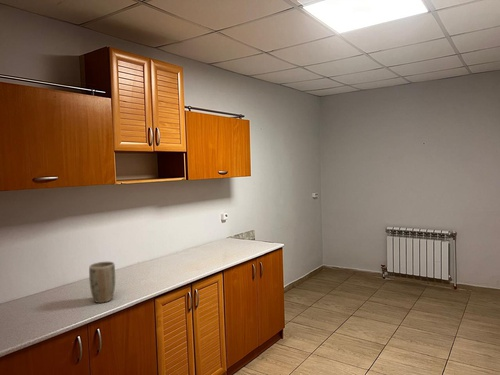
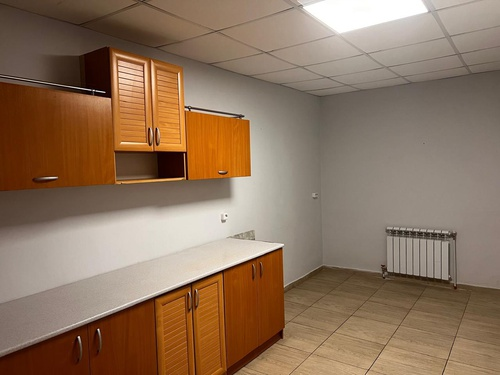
- plant pot [88,261,116,304]
